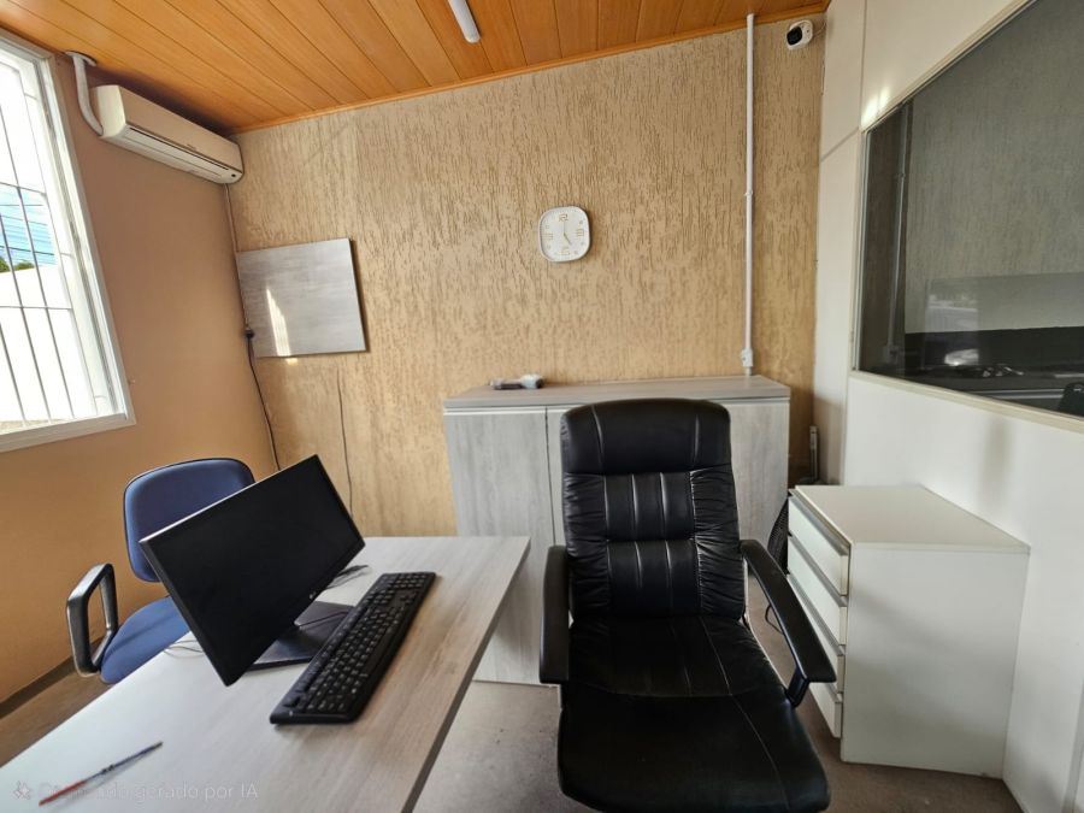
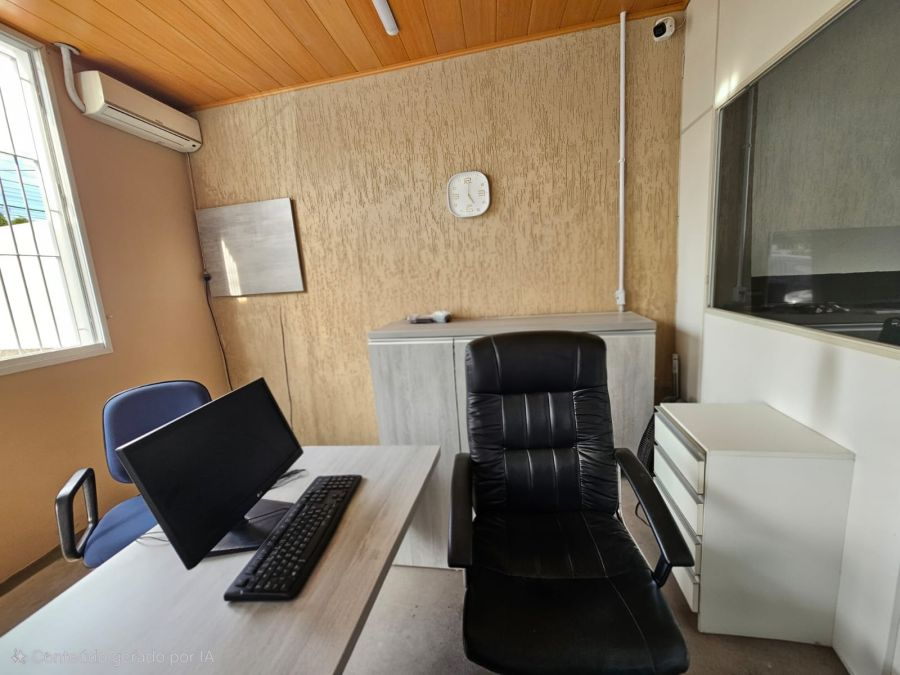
- pen [37,741,163,807]
